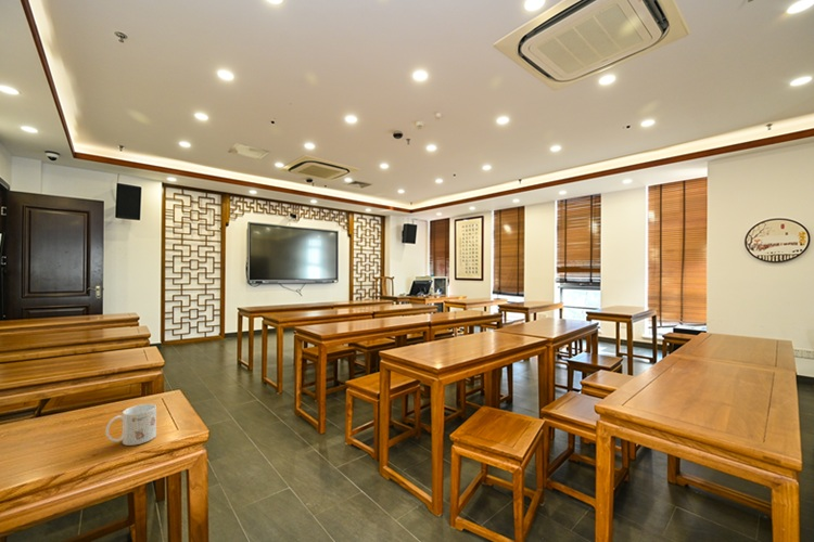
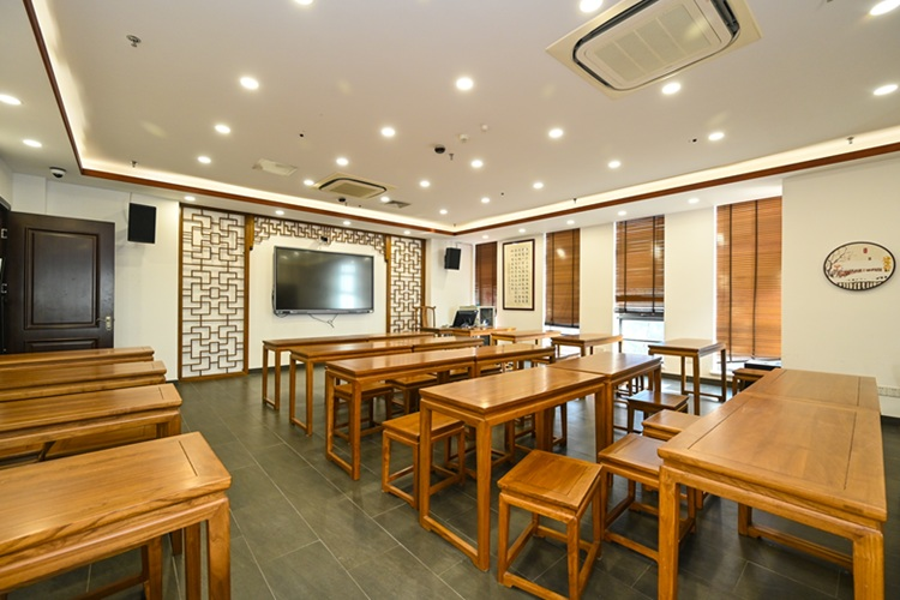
- mug [104,403,157,447]
